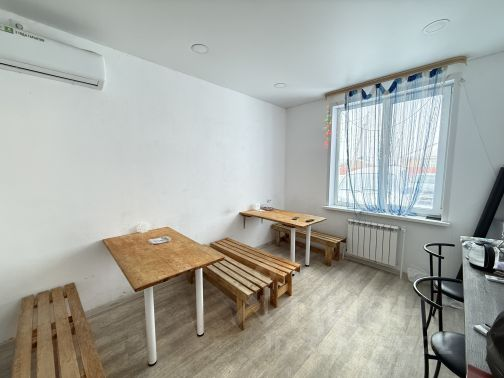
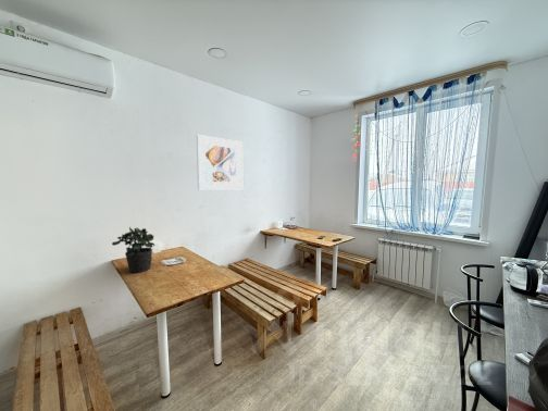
+ potted plant [111,226,155,274]
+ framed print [196,134,244,190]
